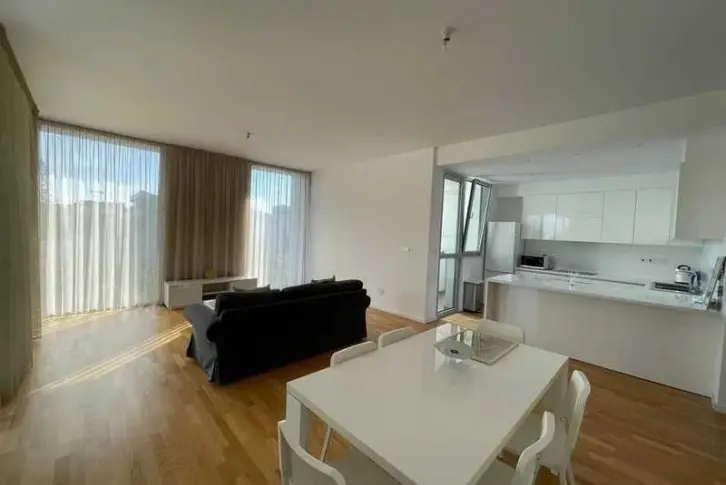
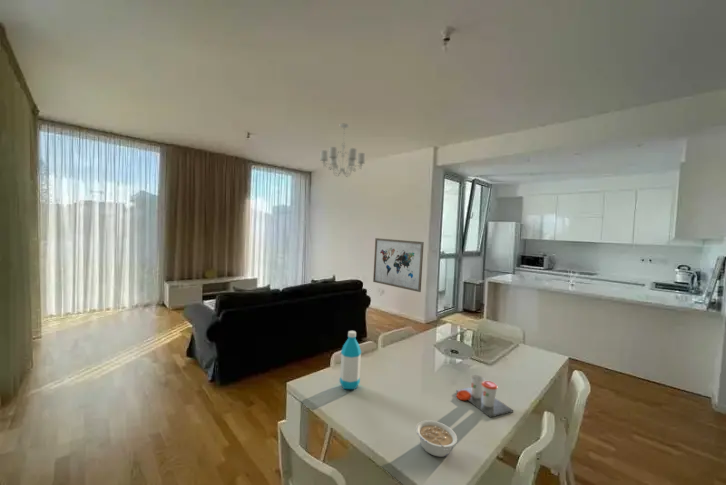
+ cup [455,374,514,419]
+ chandelier [319,123,366,178]
+ legume [415,419,458,458]
+ wall art [372,237,425,293]
+ water bottle [339,330,362,390]
